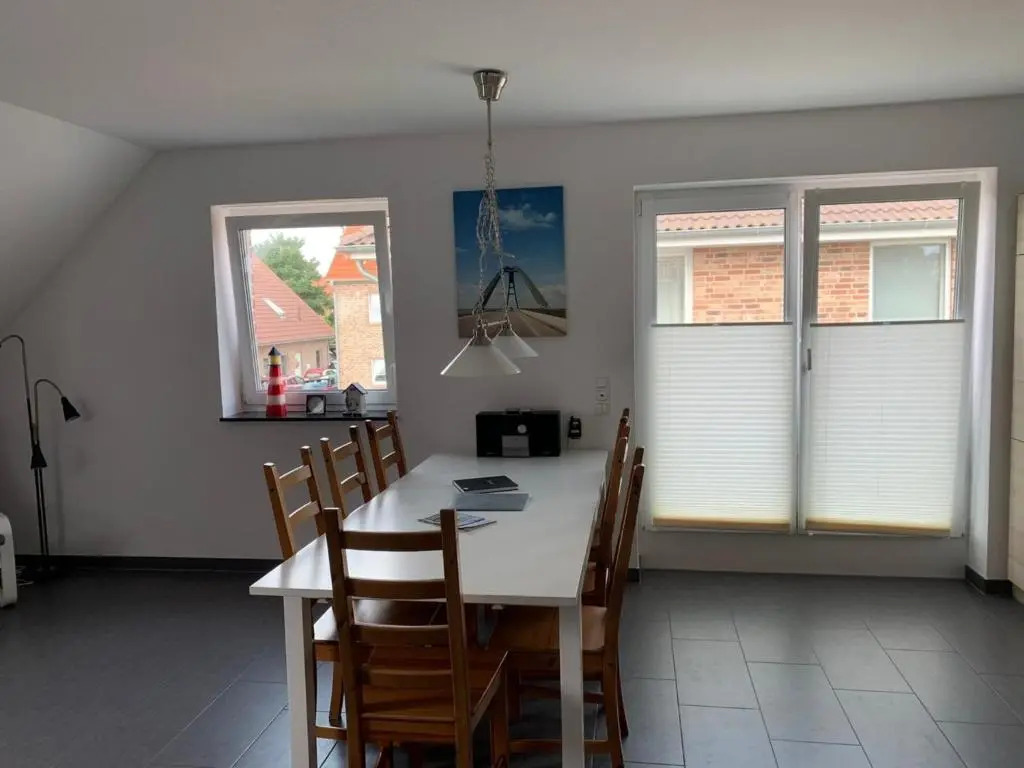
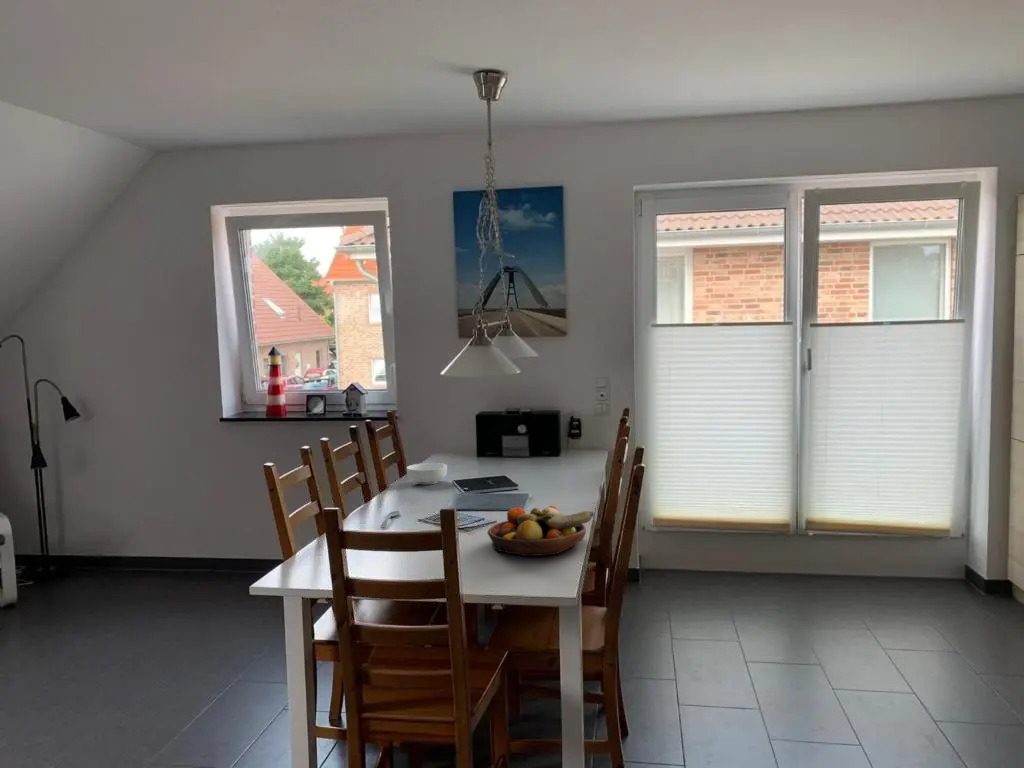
+ fruit bowl [487,505,595,557]
+ cereal bowl [406,462,448,486]
+ spoon [379,510,401,529]
